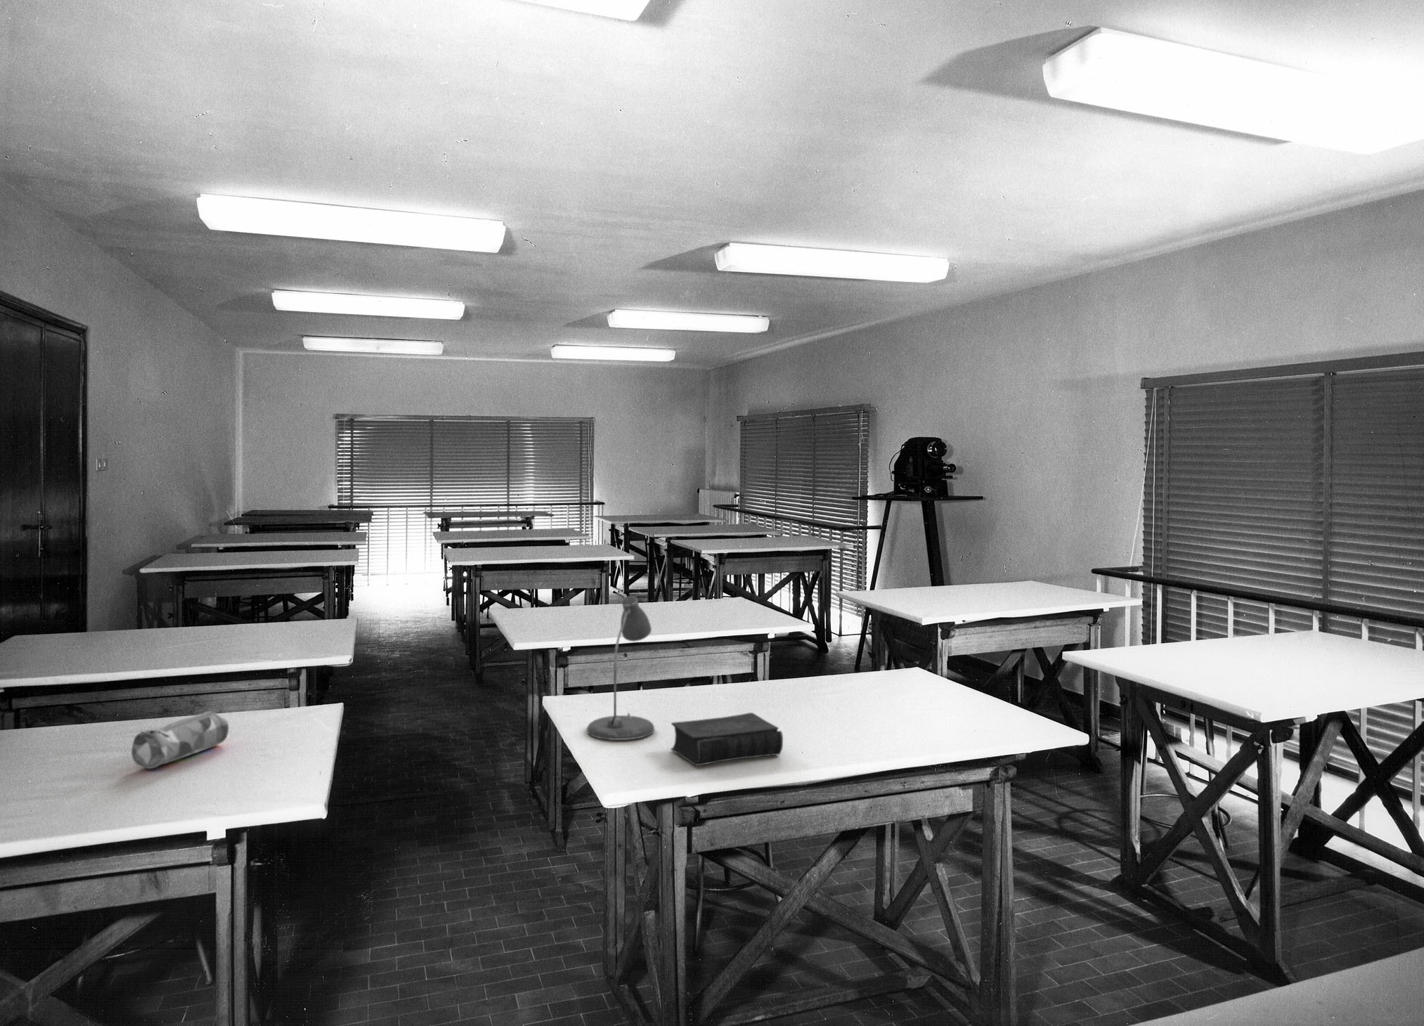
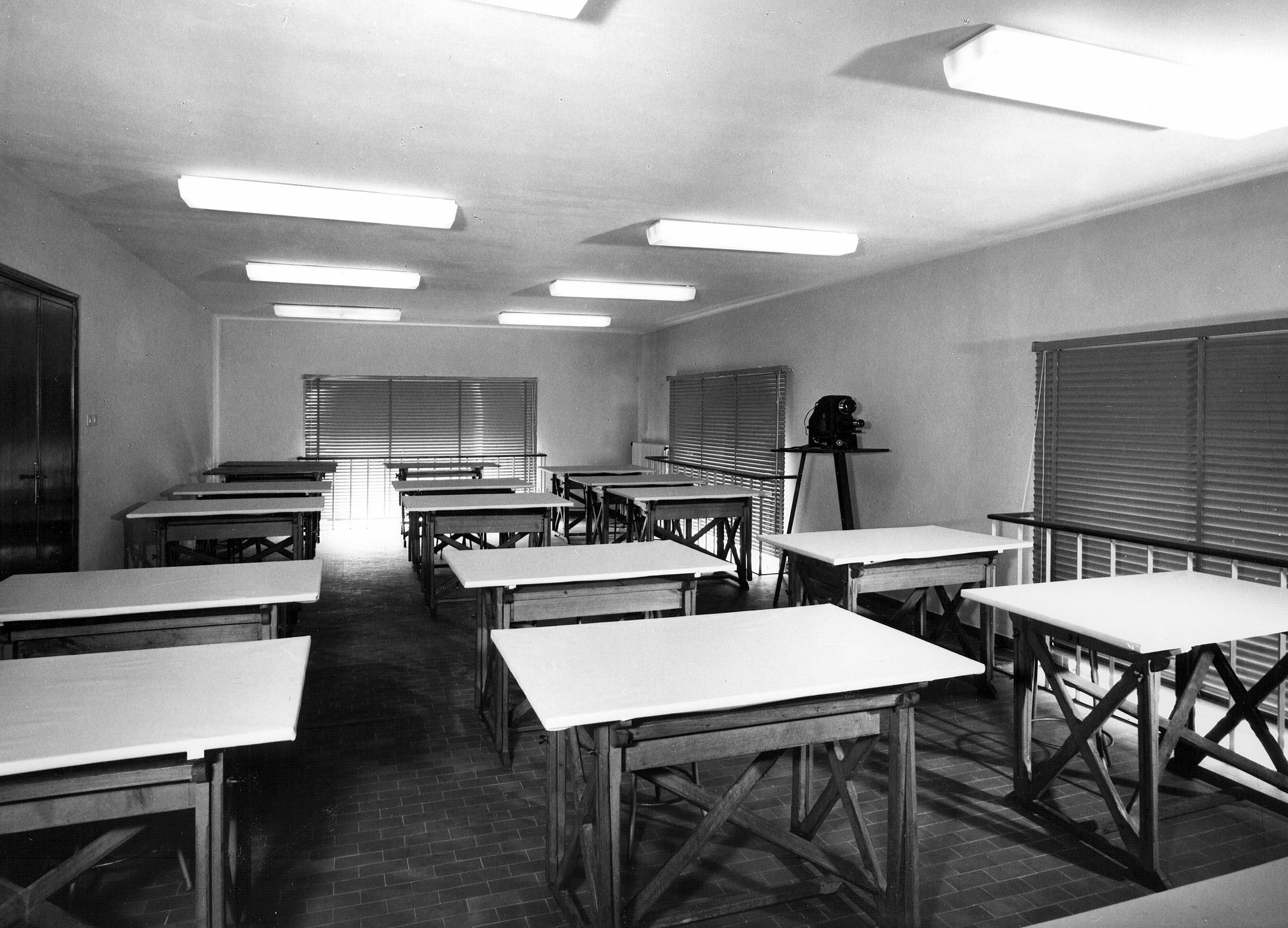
- pencil case [130,711,229,770]
- desk lamp [586,595,656,741]
- book [670,712,784,766]
